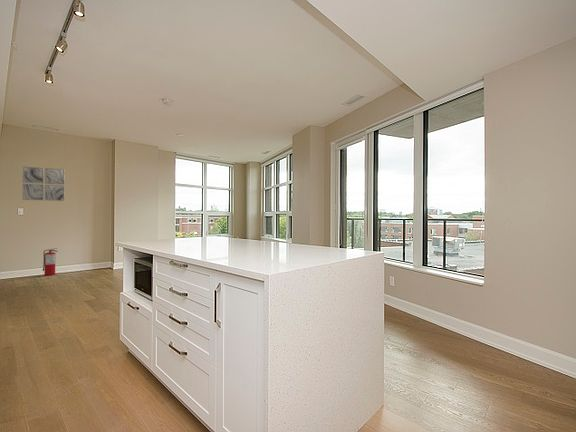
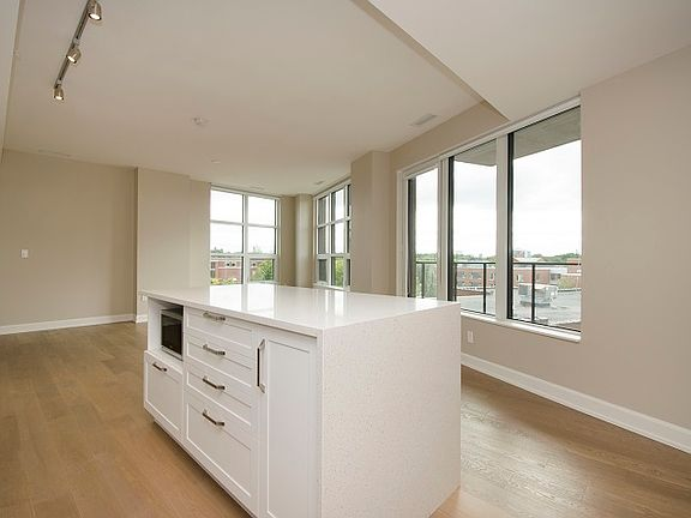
- fire extinguisher [42,247,59,277]
- wall art [22,165,66,202]
